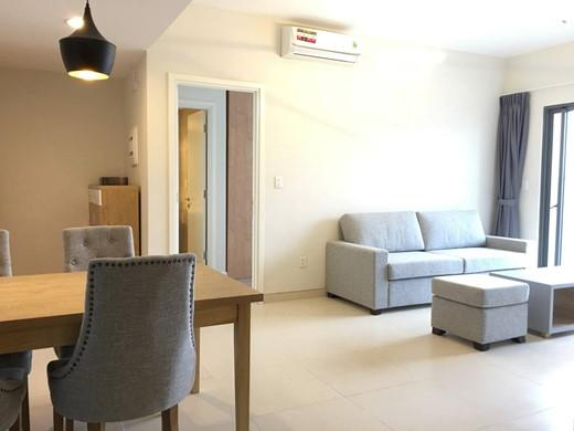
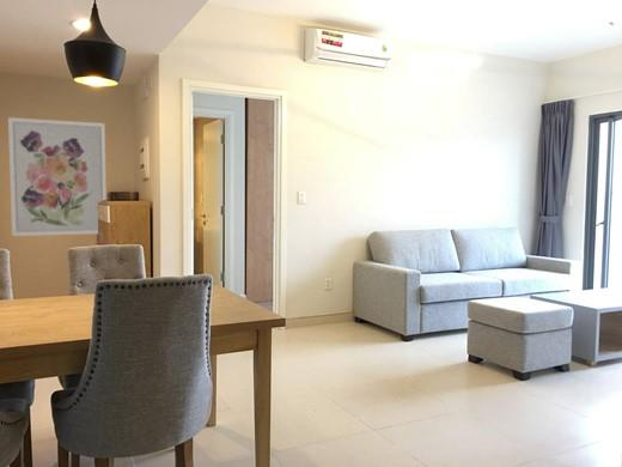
+ wall art [7,116,108,237]
